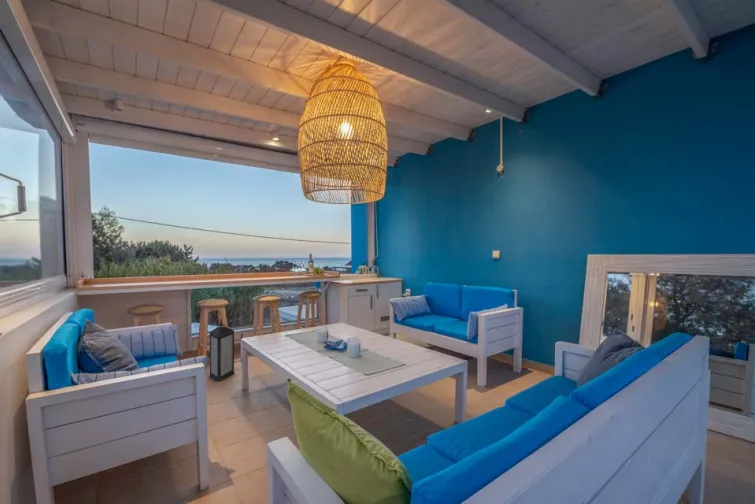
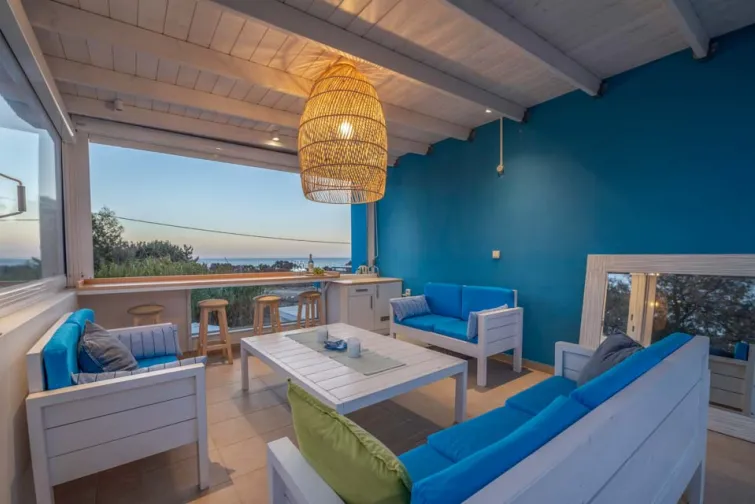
- lantern [208,318,244,383]
